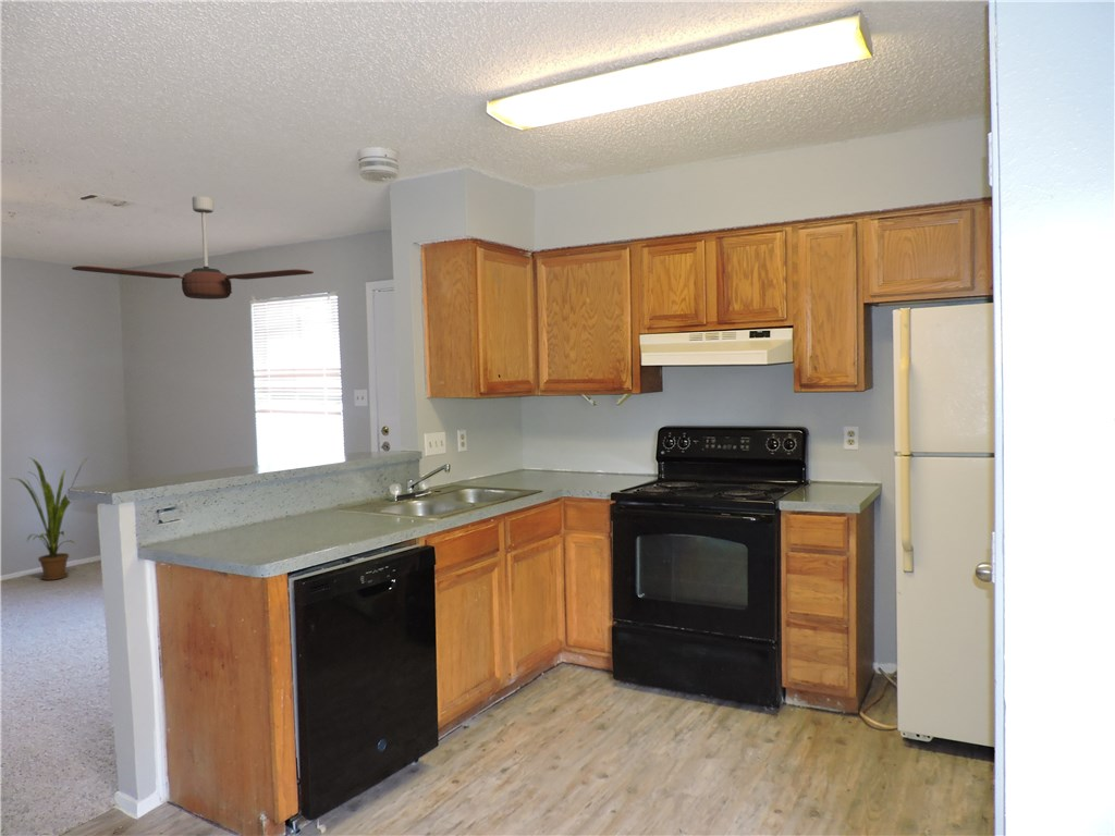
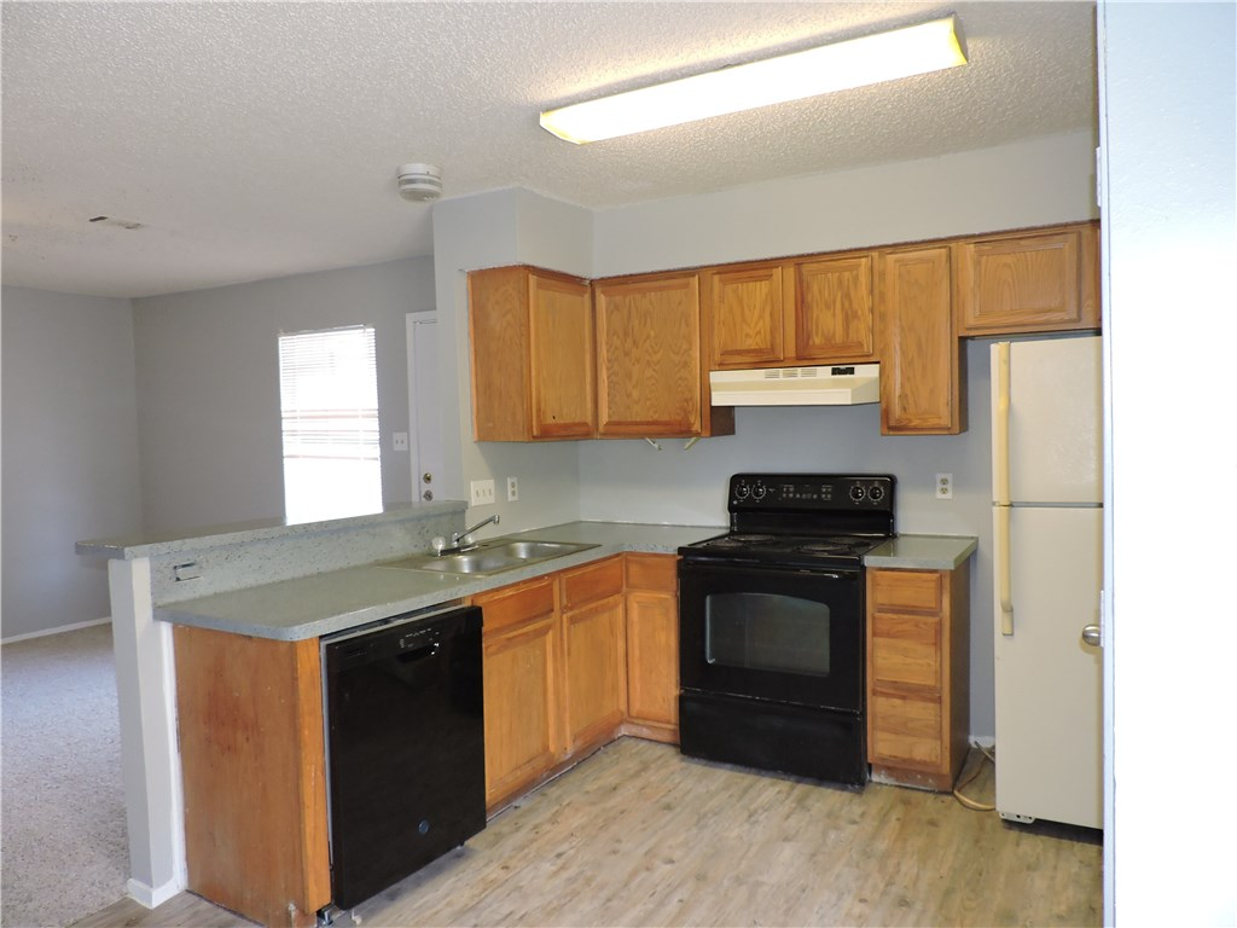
- house plant [8,456,88,581]
- ceiling fan [71,195,315,300]
